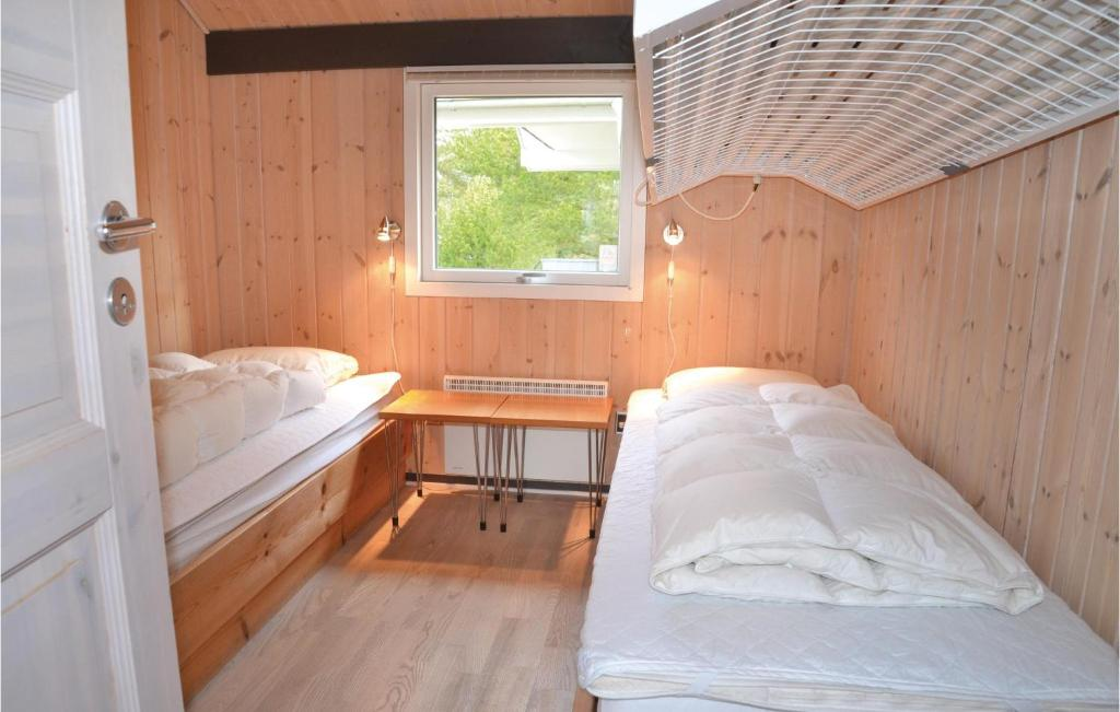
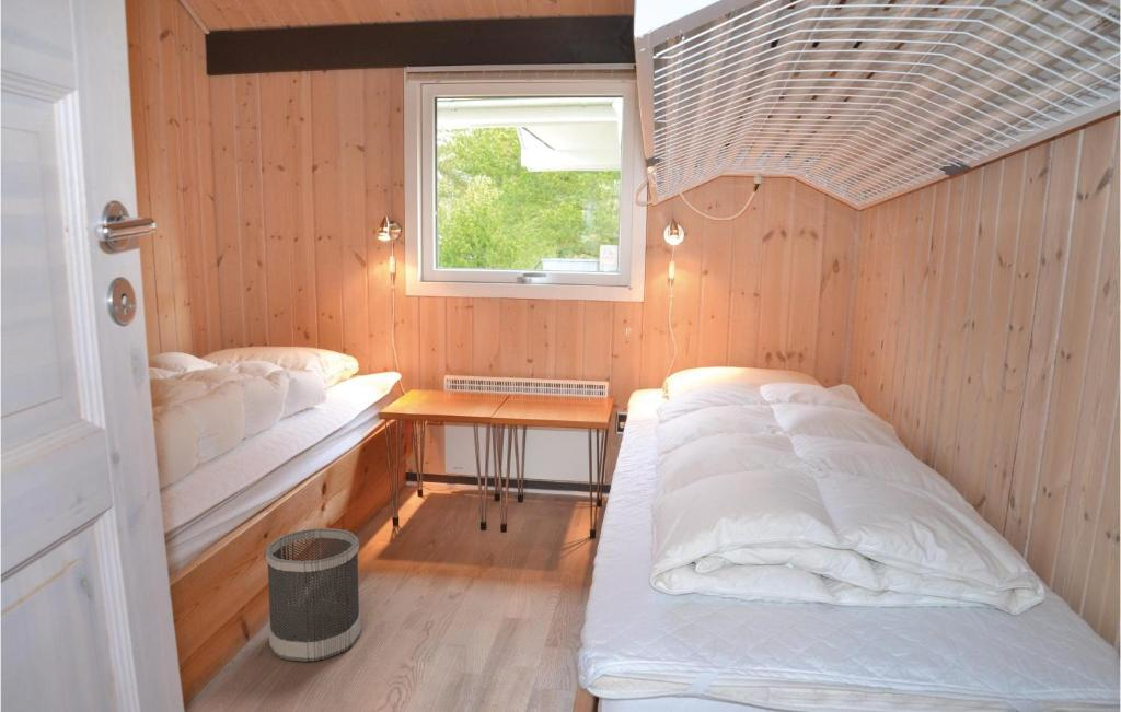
+ wastebasket [265,527,362,663]
